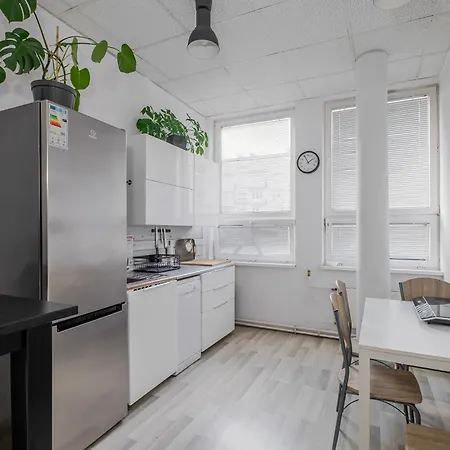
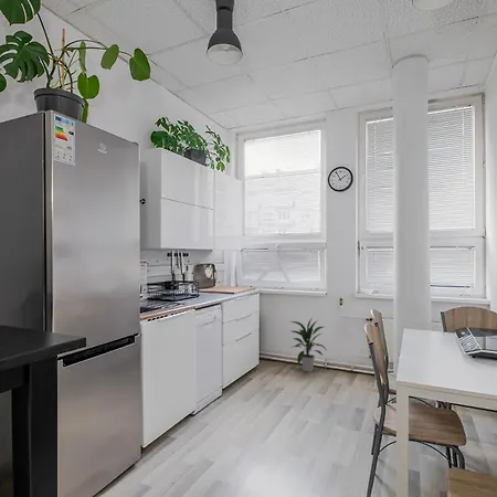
+ indoor plant [289,316,327,373]
